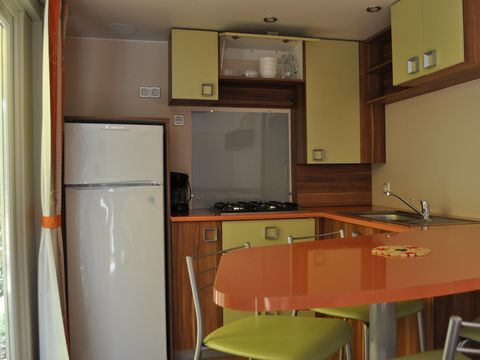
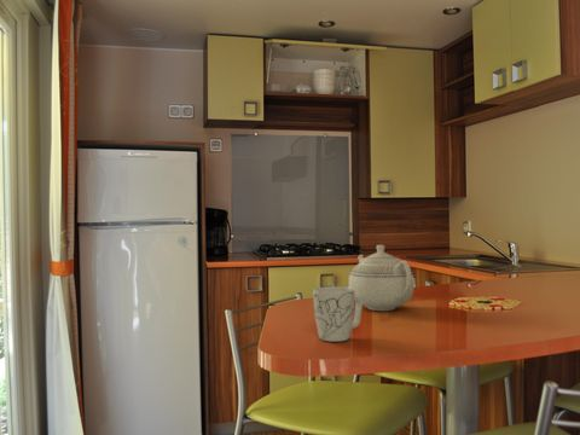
+ teapot [348,244,416,312]
+ mug [312,285,364,343]
